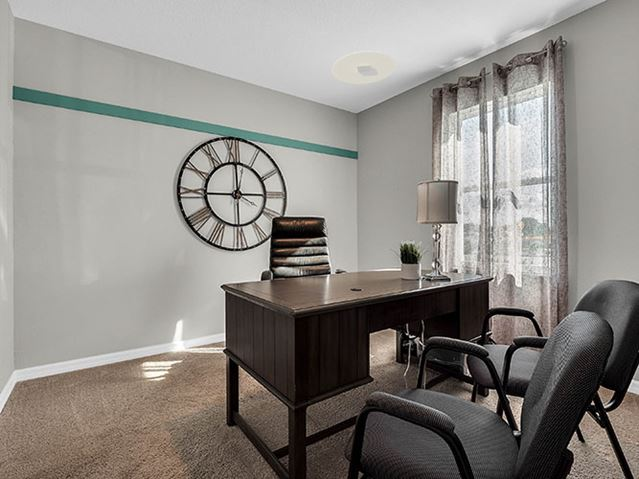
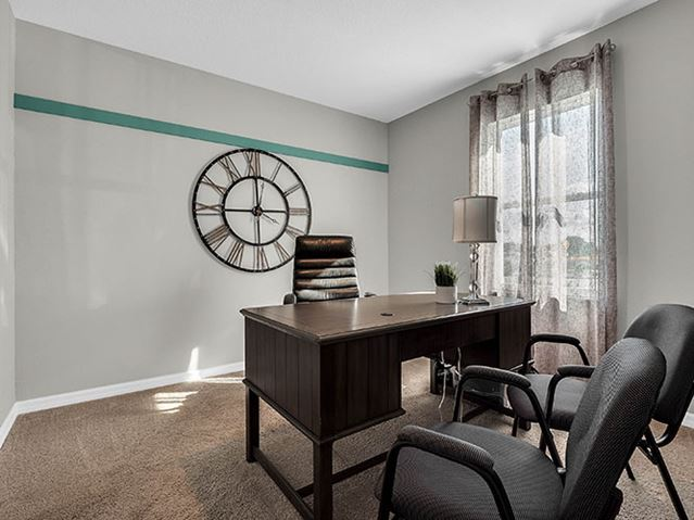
- ceiling light [331,50,397,85]
